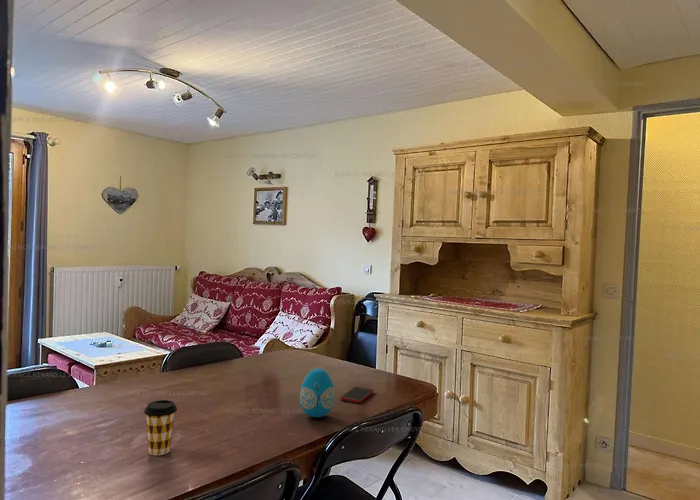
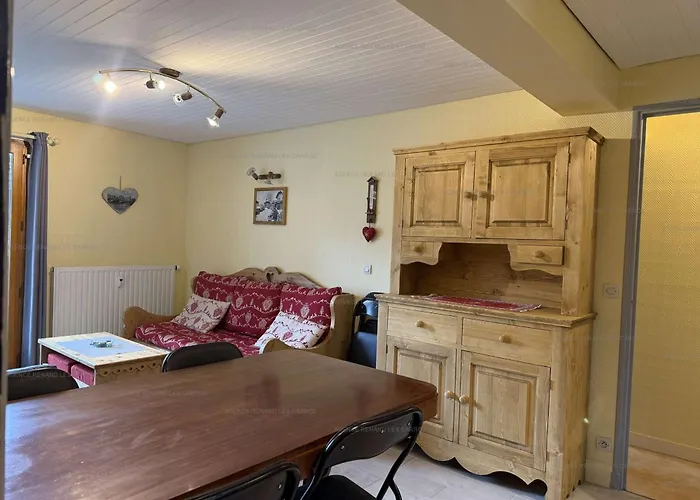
- decorative egg [299,368,336,418]
- coffee cup [143,399,178,456]
- cell phone [340,386,375,404]
